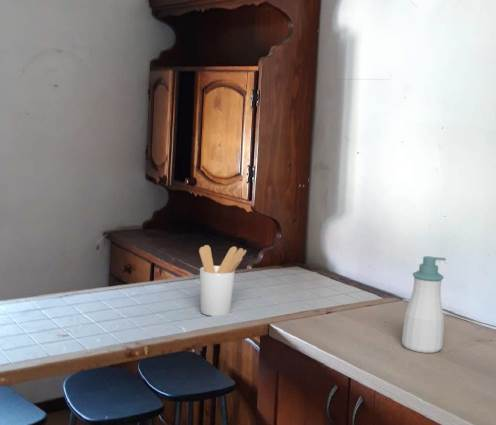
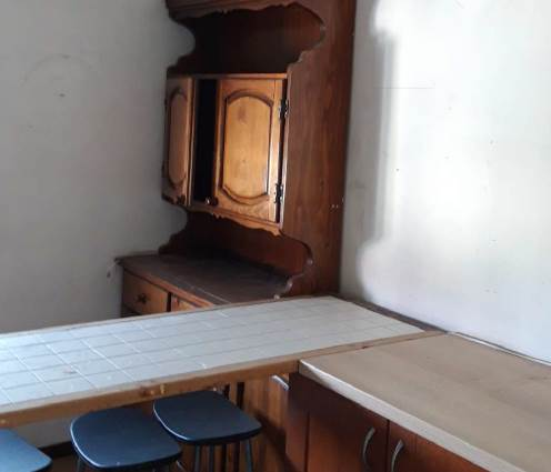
- utensil holder [198,244,247,317]
- soap bottle [401,255,447,354]
